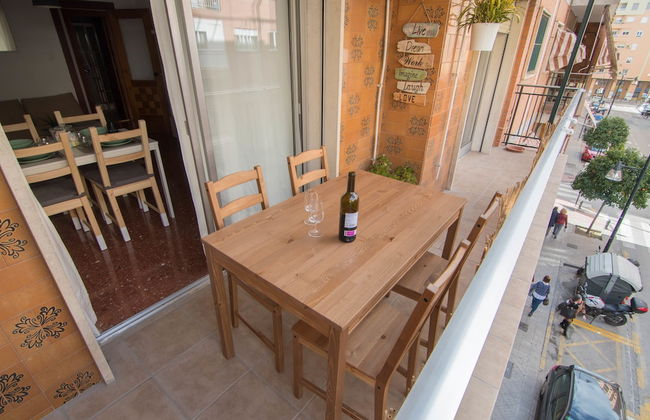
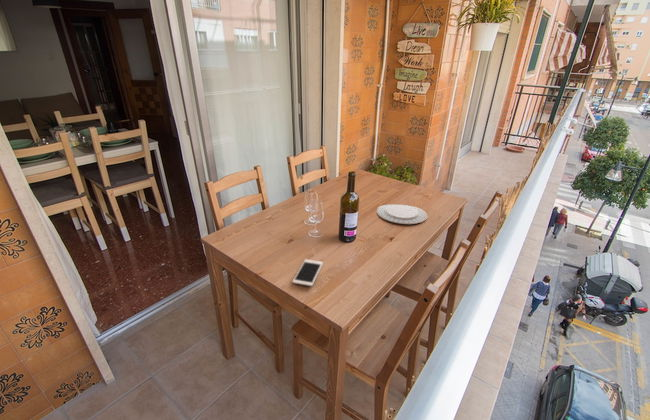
+ chinaware [376,203,428,225]
+ cell phone [292,258,324,287]
